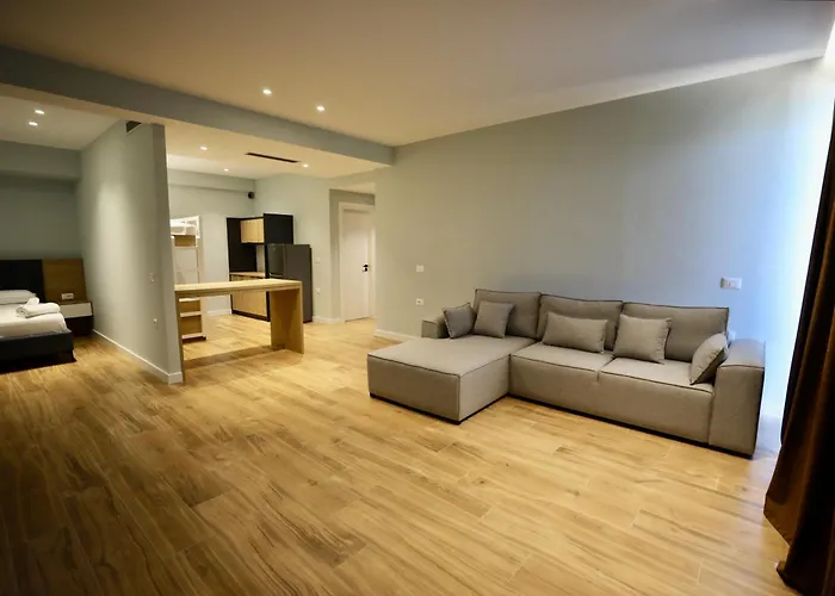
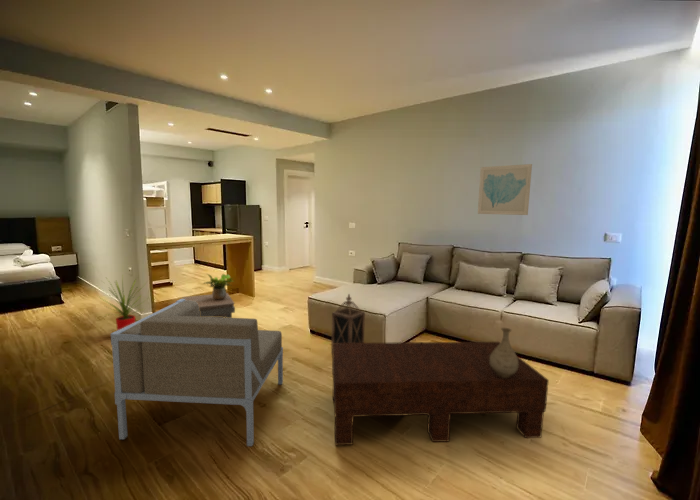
+ house plant [96,275,149,331]
+ potted plant [204,273,234,299]
+ side table [182,292,236,318]
+ lantern [330,293,366,354]
+ armchair [110,298,284,448]
+ vase [490,327,518,378]
+ coffee table [331,341,550,446]
+ wall art [477,163,533,216]
